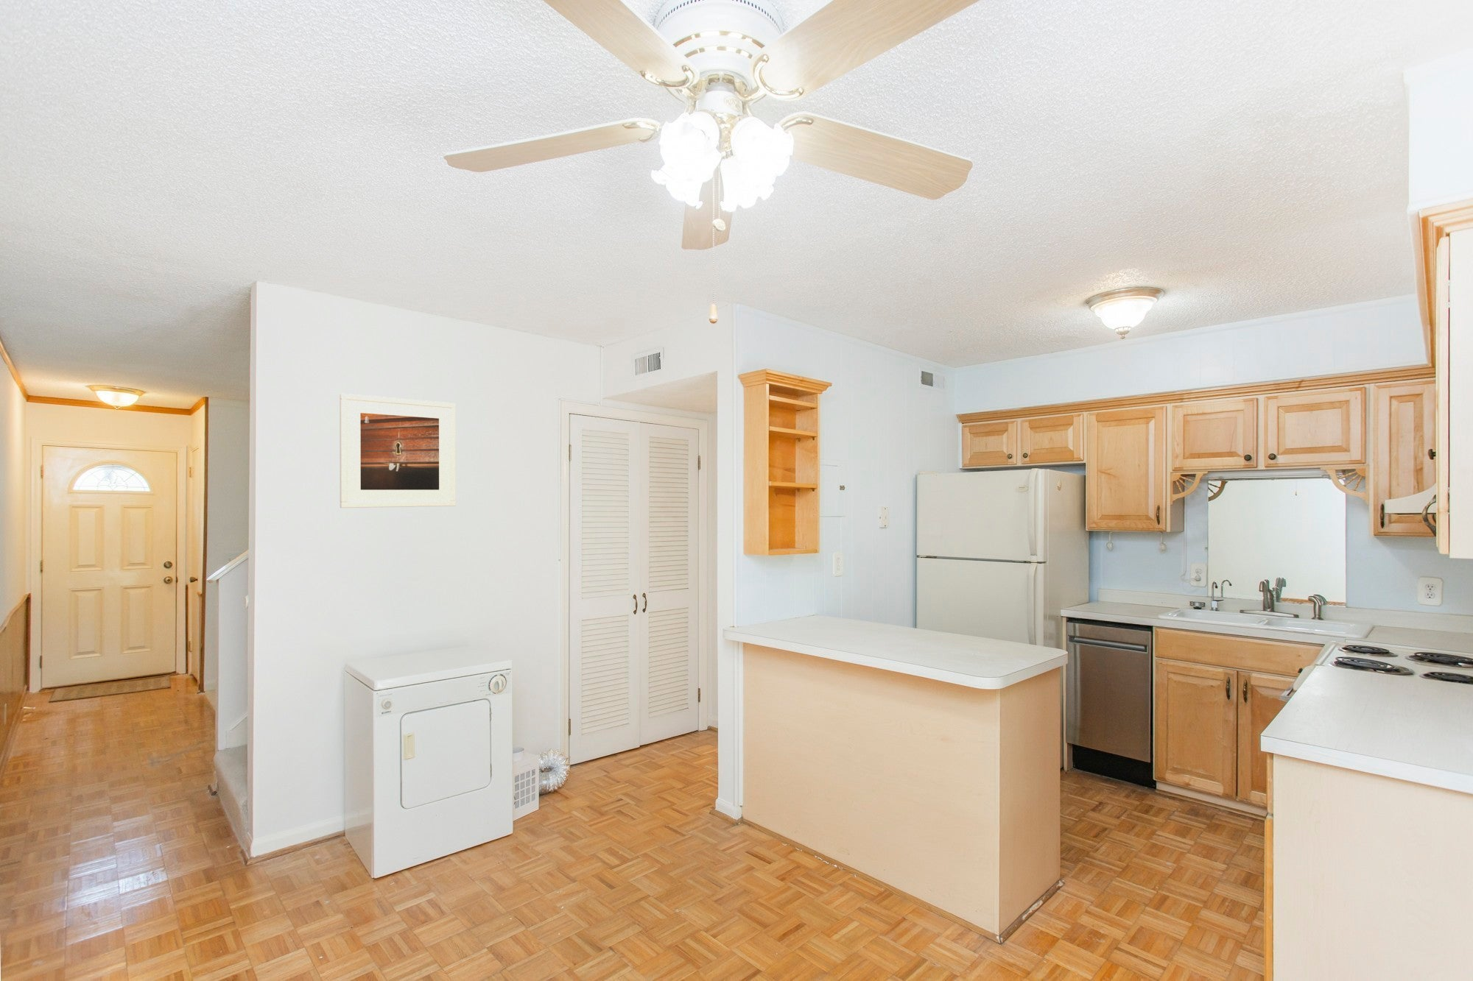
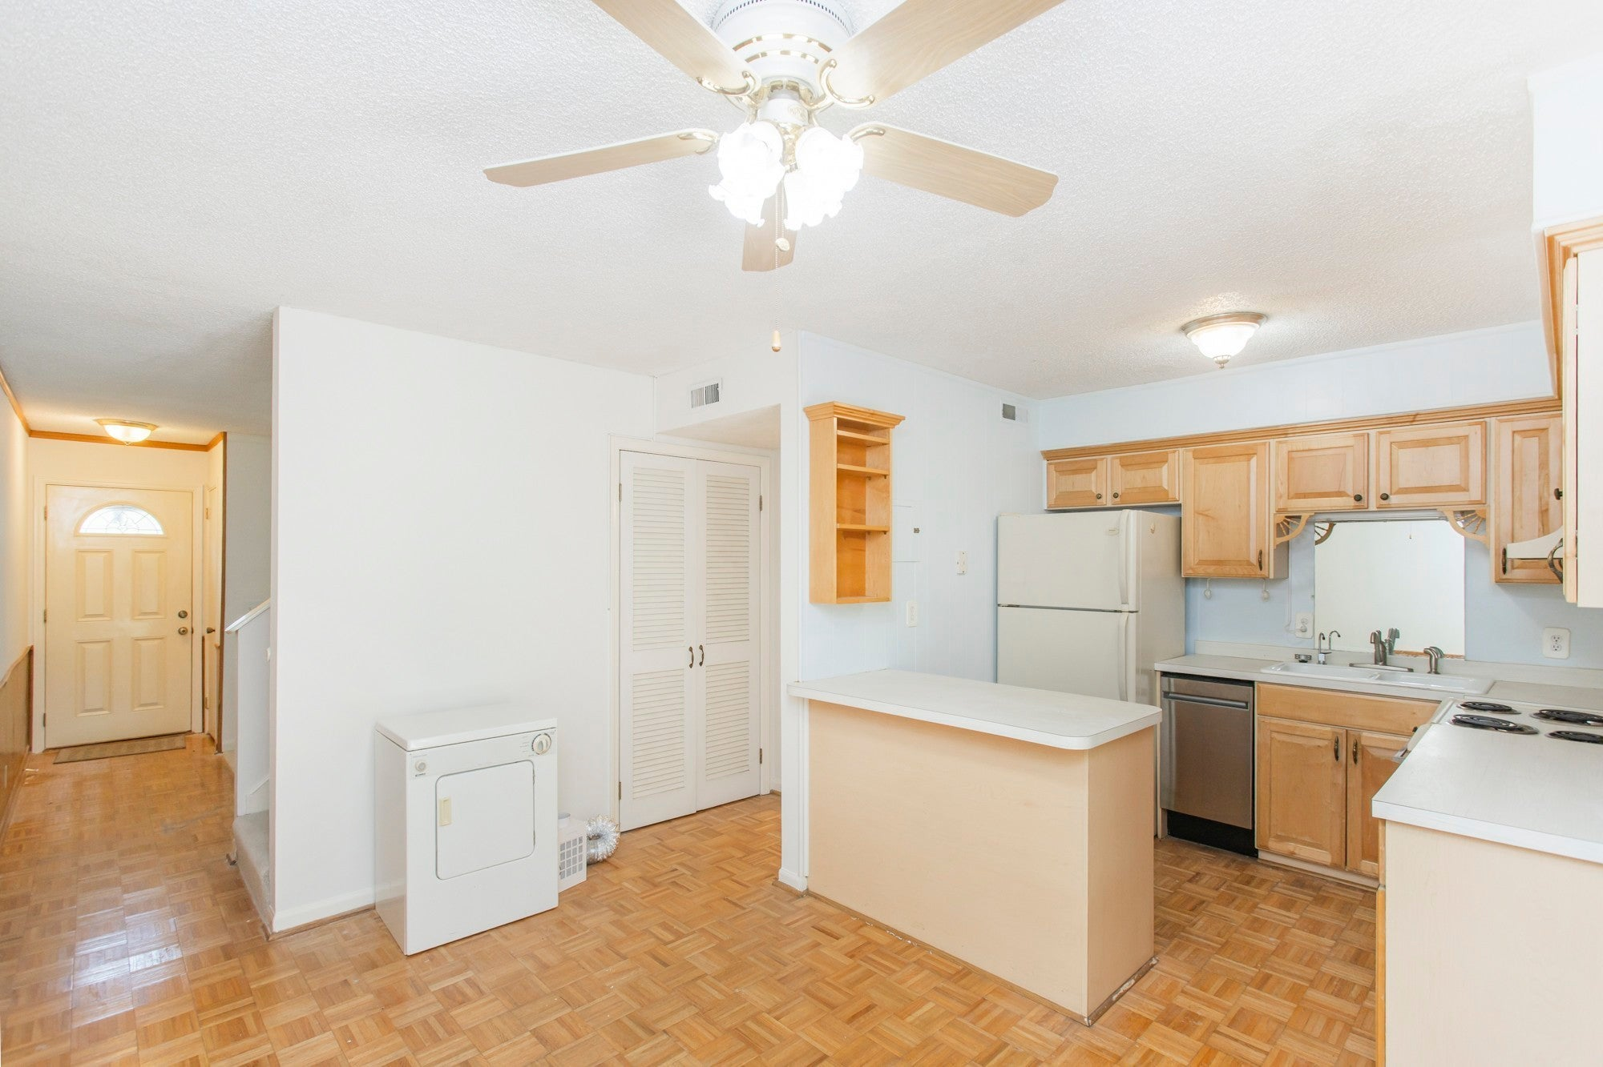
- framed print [338,393,457,508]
